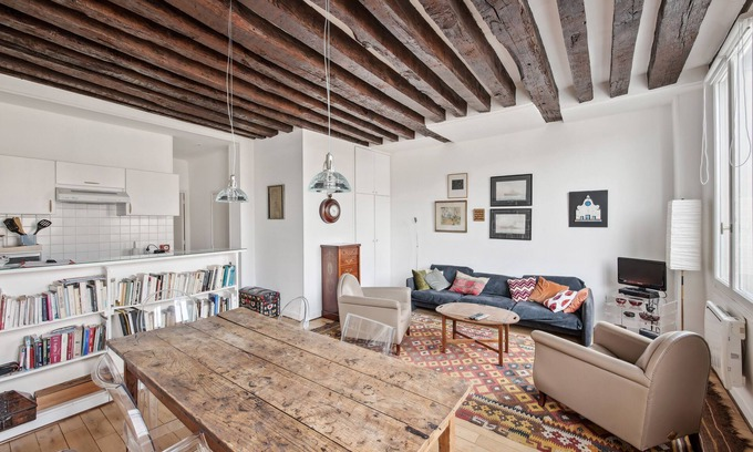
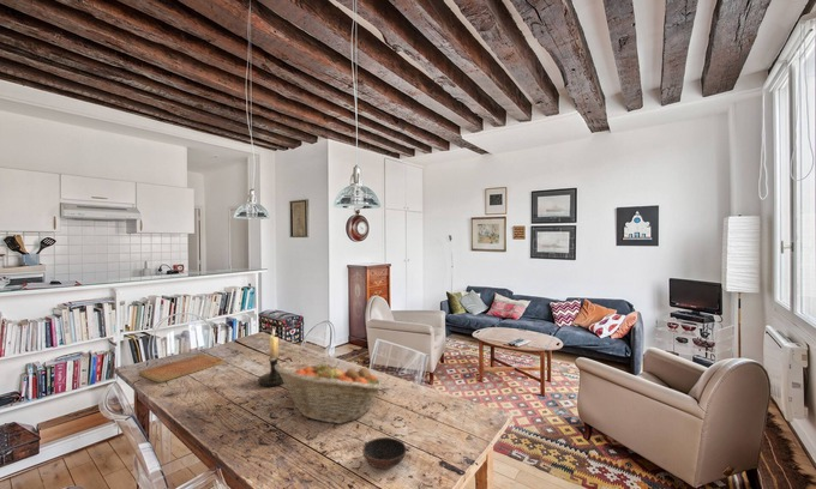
+ bowl [361,436,408,470]
+ fruit basket [275,360,385,424]
+ cutting board [138,354,224,384]
+ candle holder [257,327,293,388]
